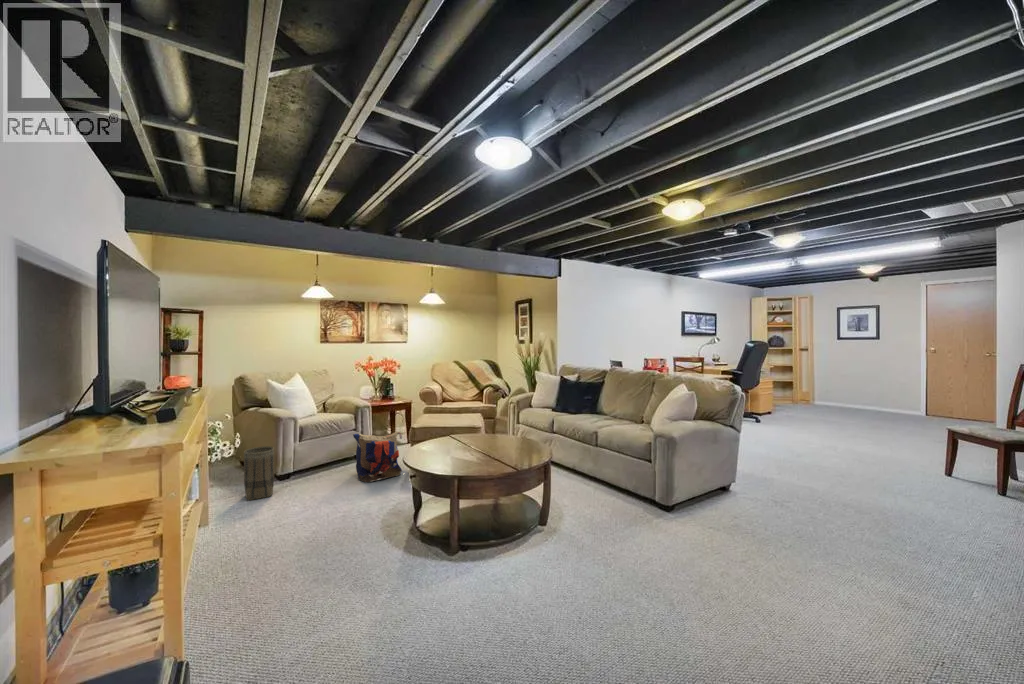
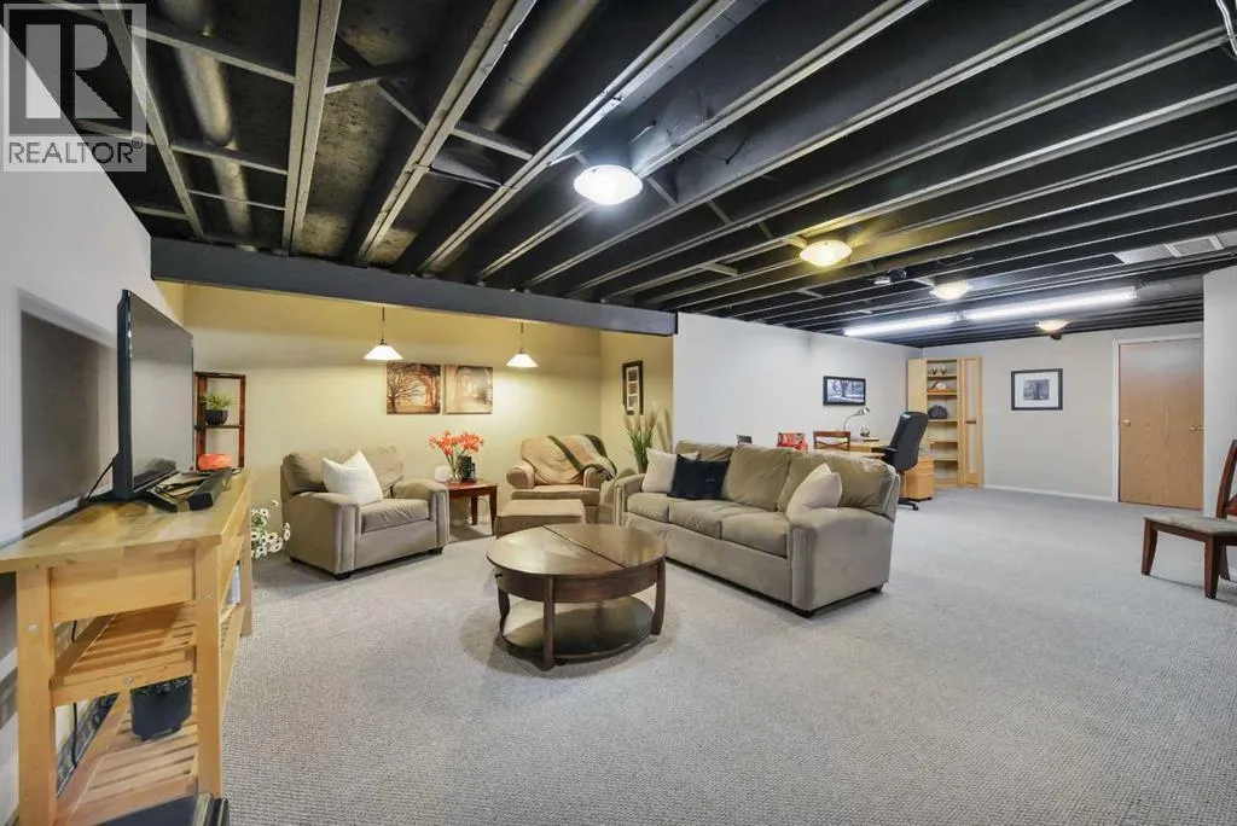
- basket [243,445,275,501]
- backpack [352,431,403,483]
